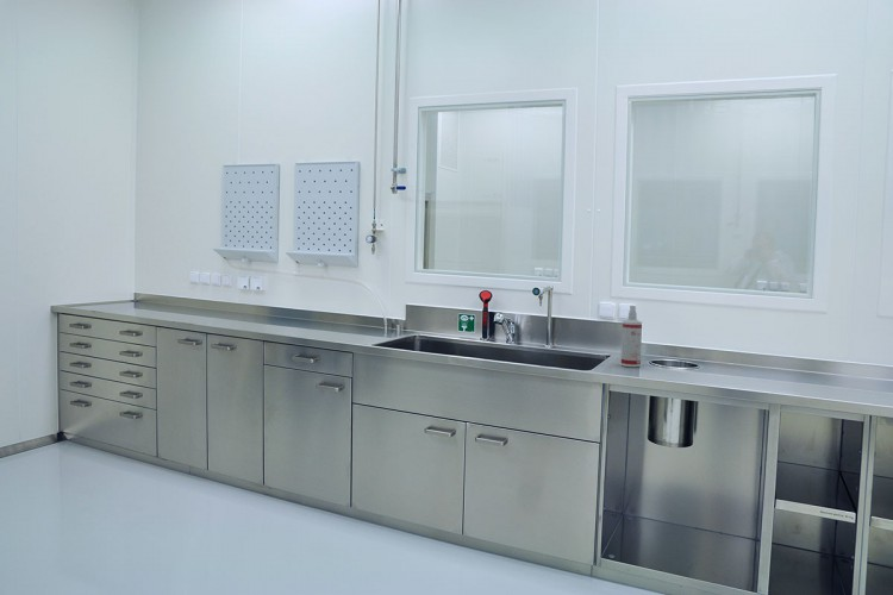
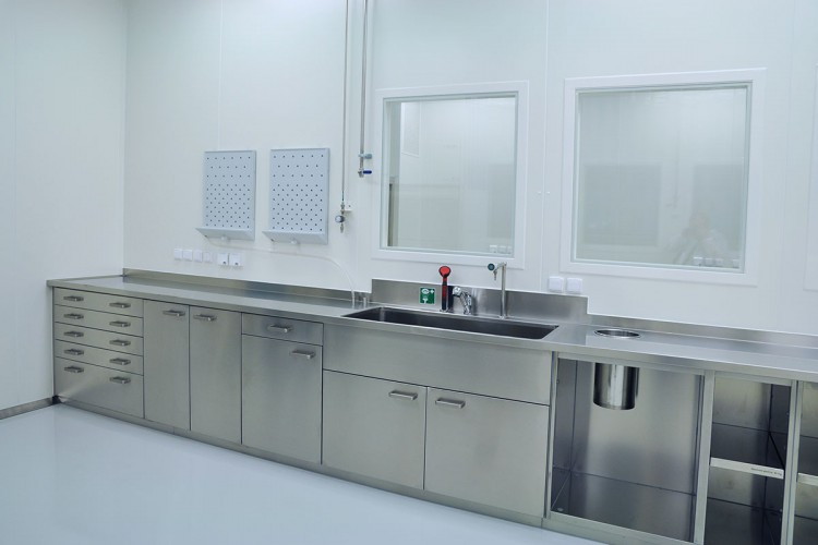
- spray bottle [620,305,643,368]
